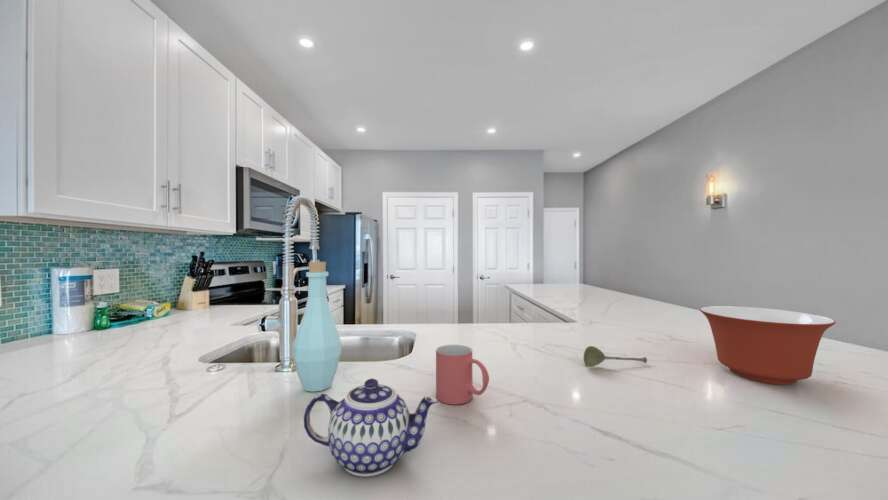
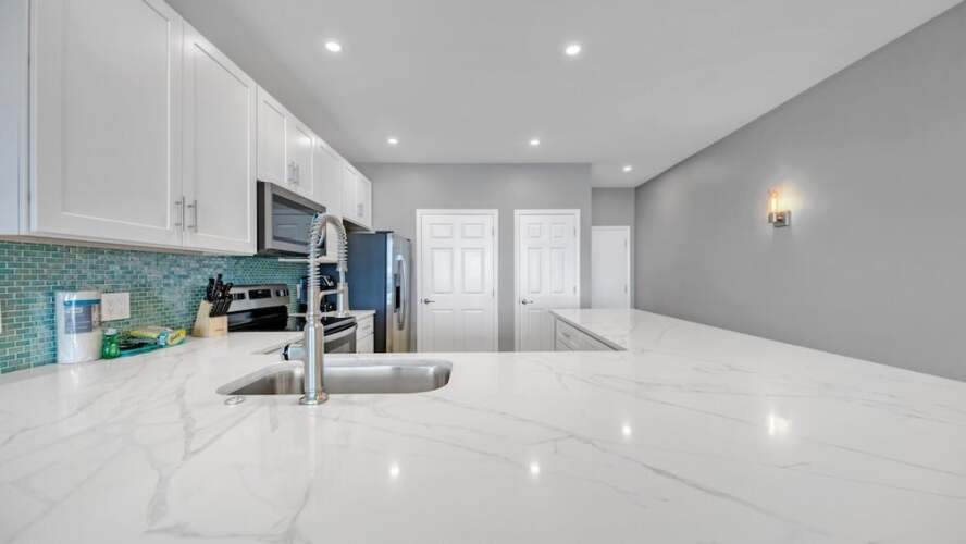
- soupspoon [583,345,648,368]
- mug [435,344,490,406]
- teapot [303,378,439,478]
- bottle [292,261,342,393]
- mixing bowl [699,305,836,386]
